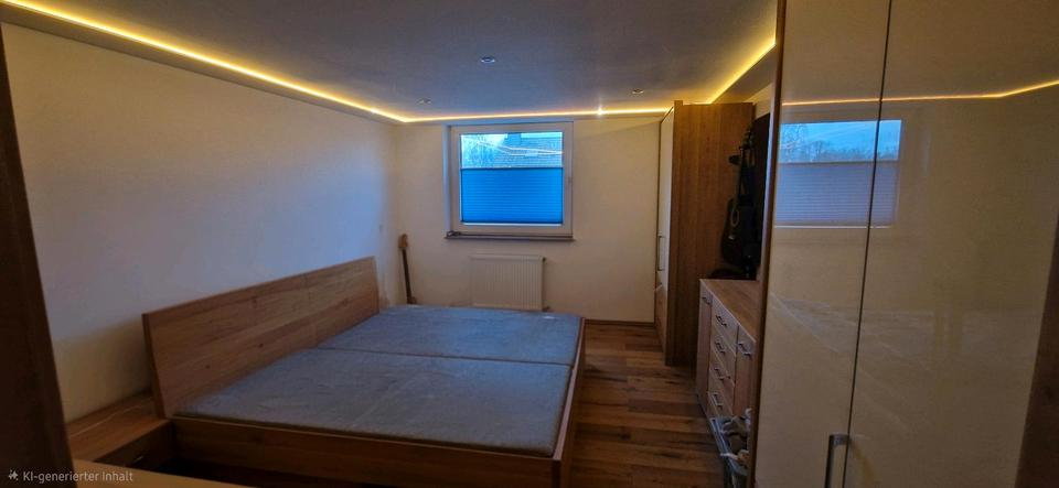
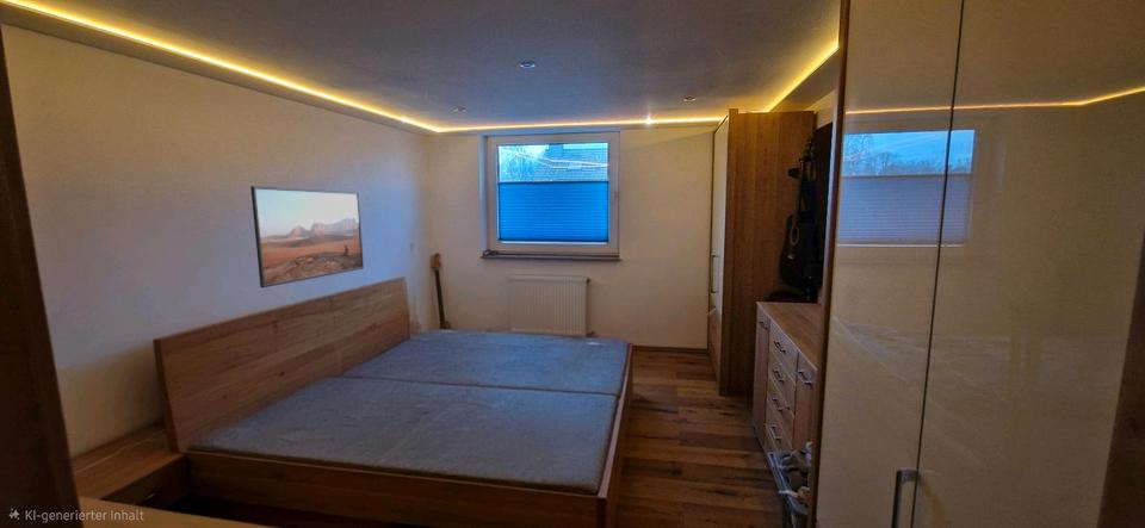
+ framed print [249,185,365,288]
